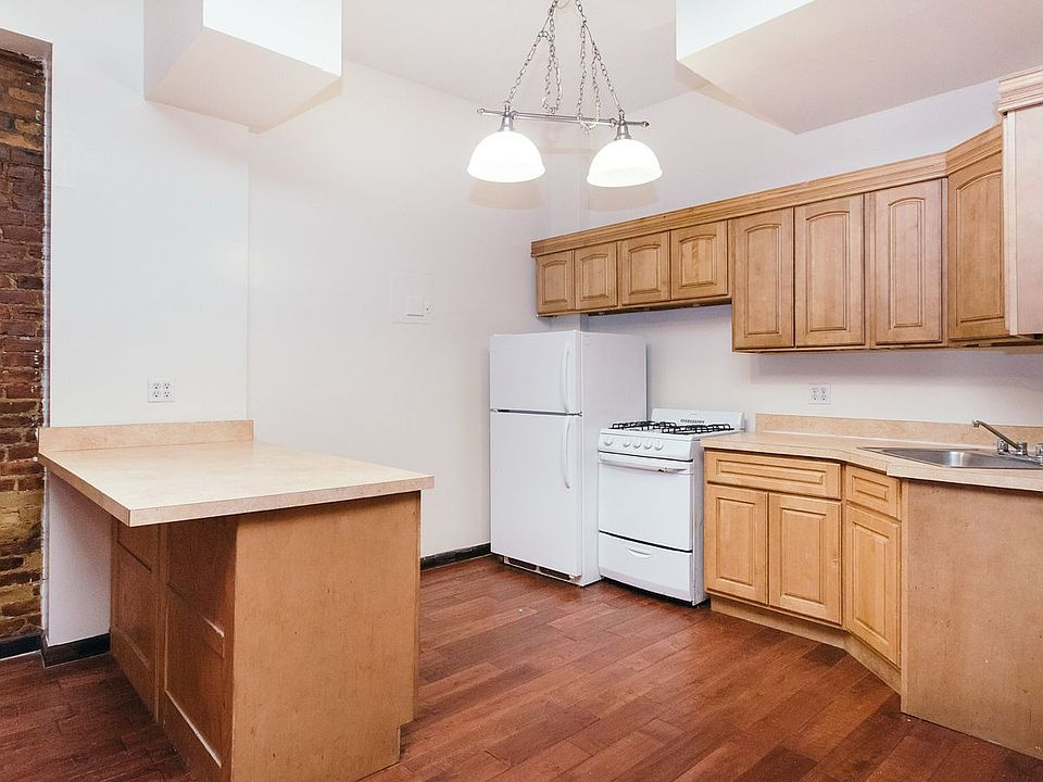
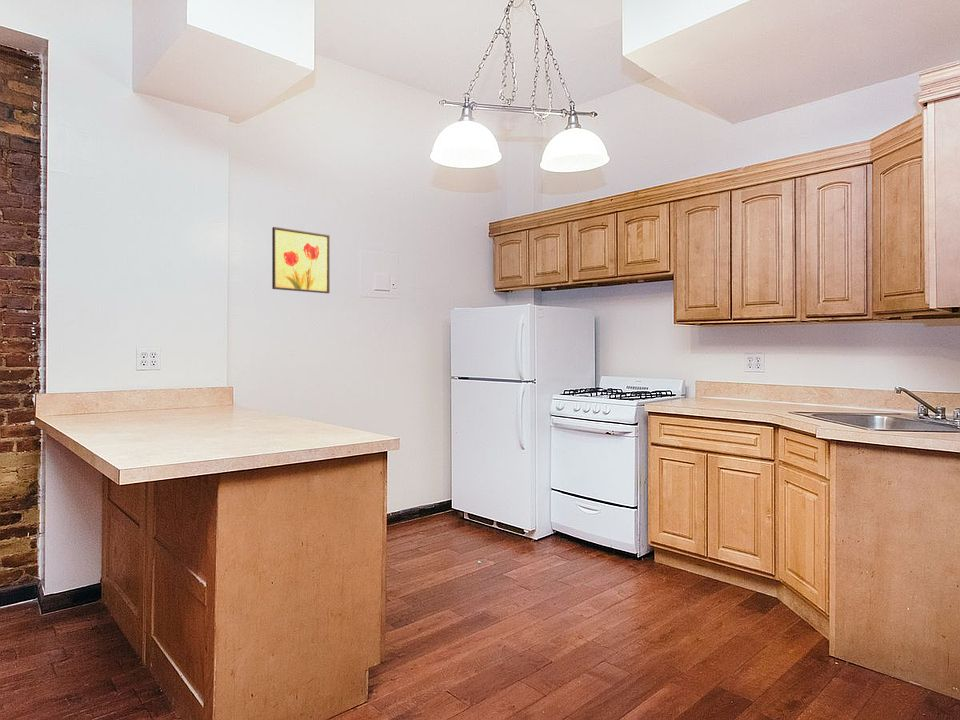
+ wall art [271,226,331,294]
